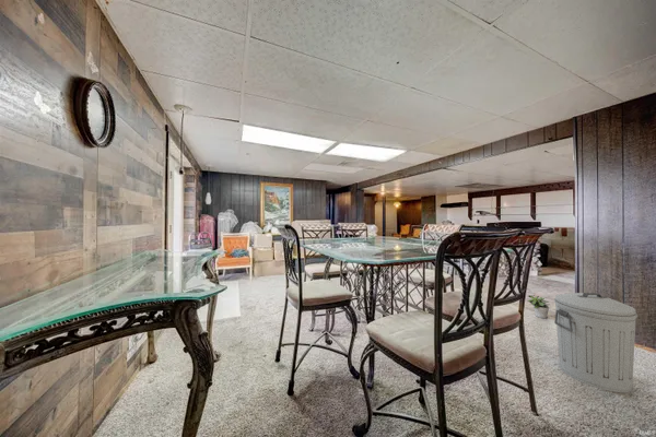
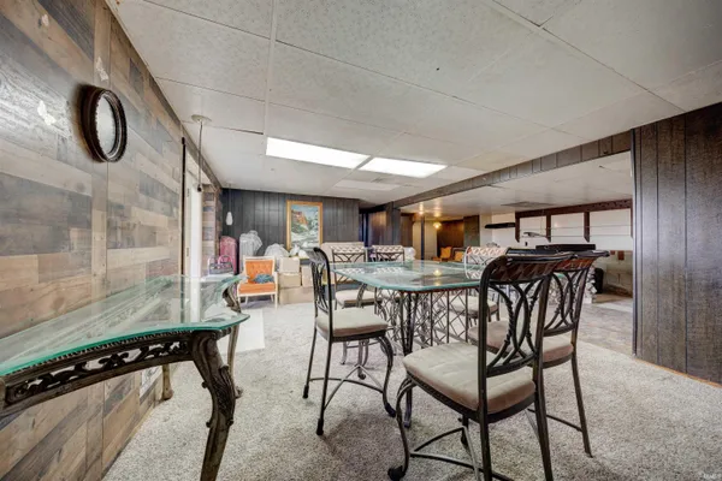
- trash can [553,292,639,393]
- potted plant [527,293,551,319]
